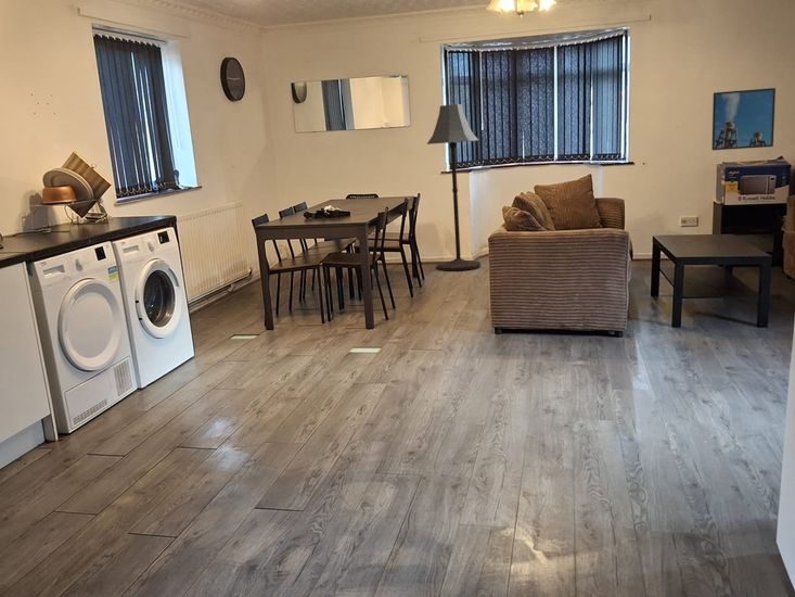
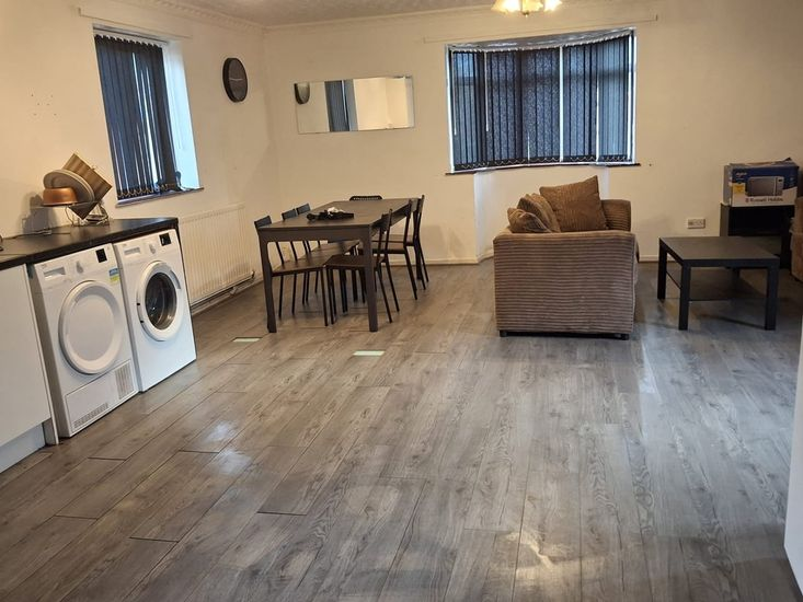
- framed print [710,87,777,151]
- floor lamp [426,103,482,271]
